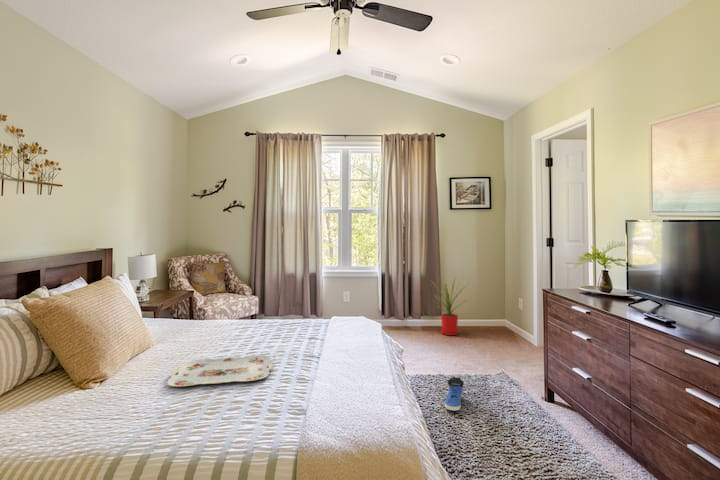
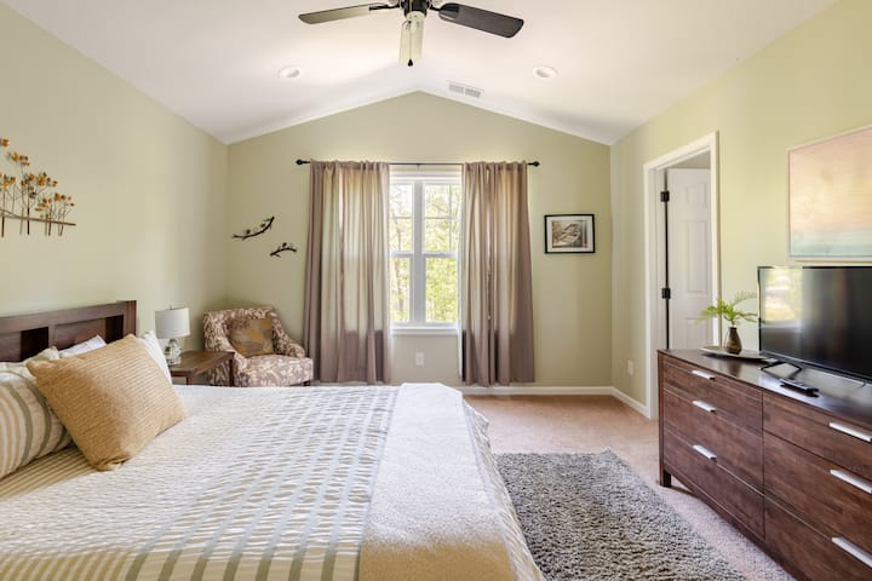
- house plant [429,273,470,336]
- sneaker [444,376,465,412]
- serving tray [166,354,274,388]
